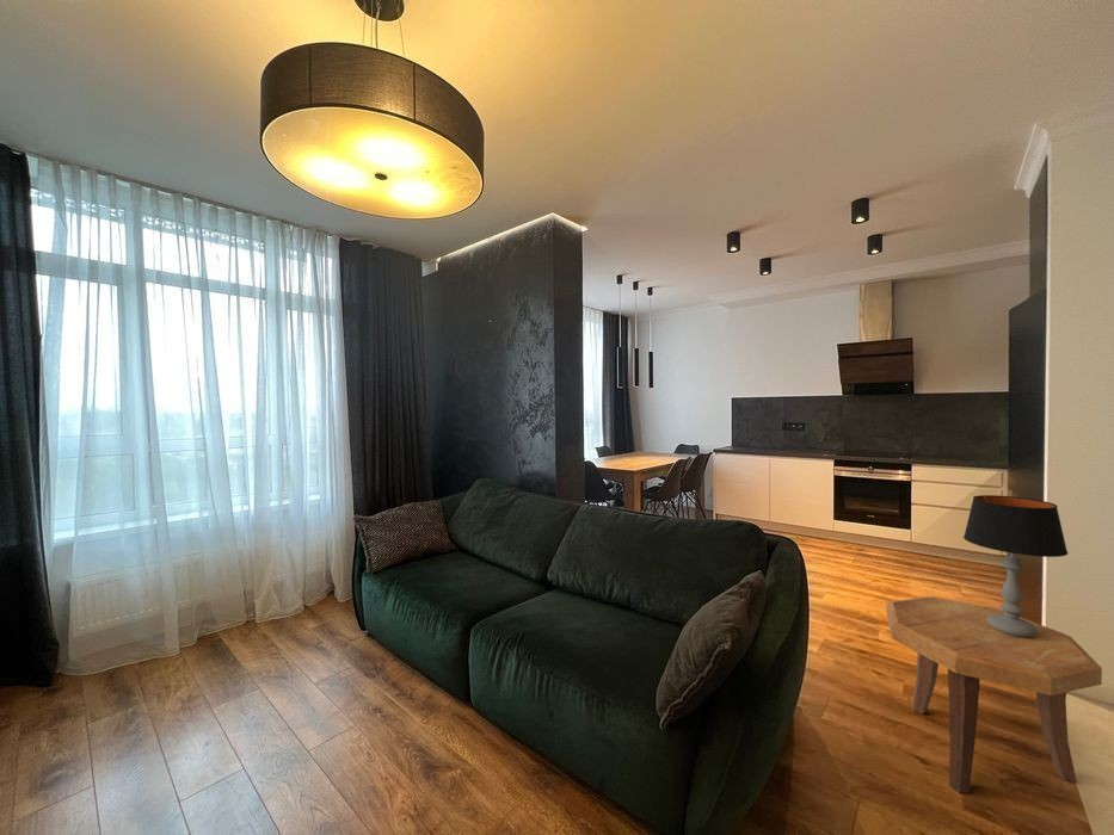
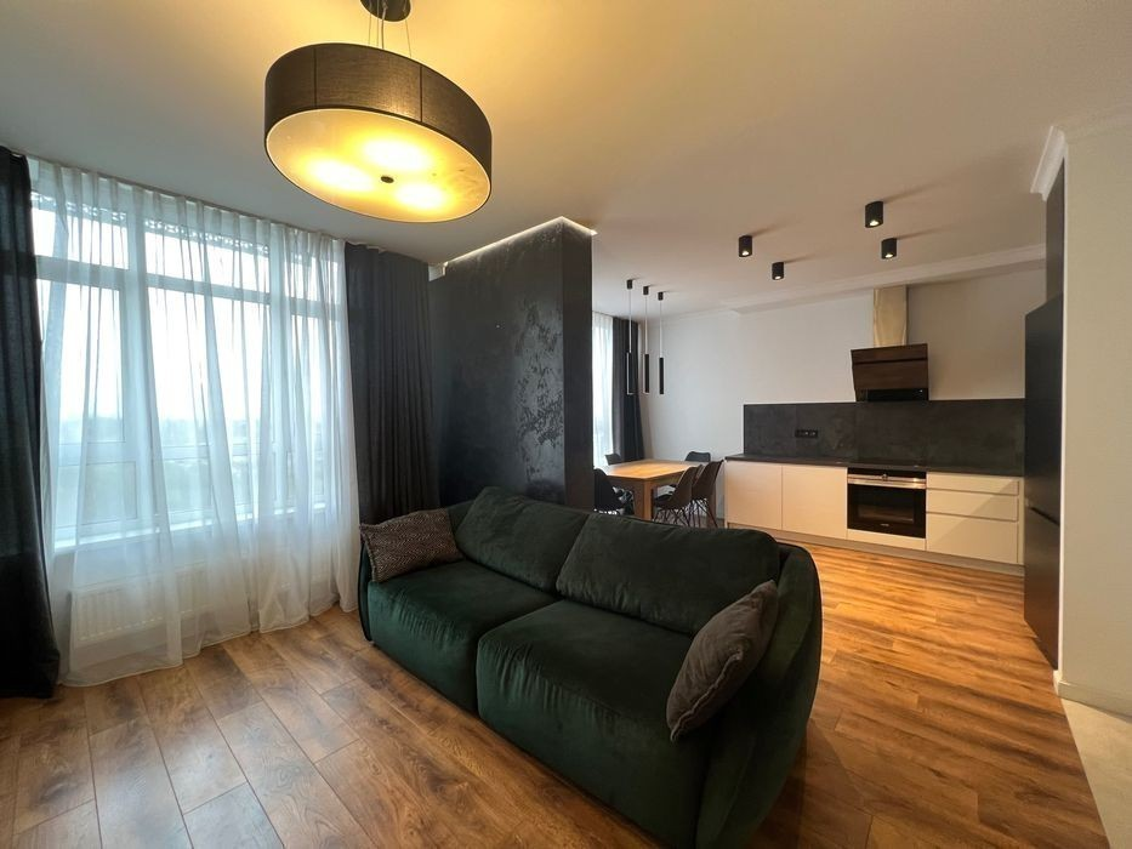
- table lamp [962,494,1069,638]
- side table [885,595,1103,794]
